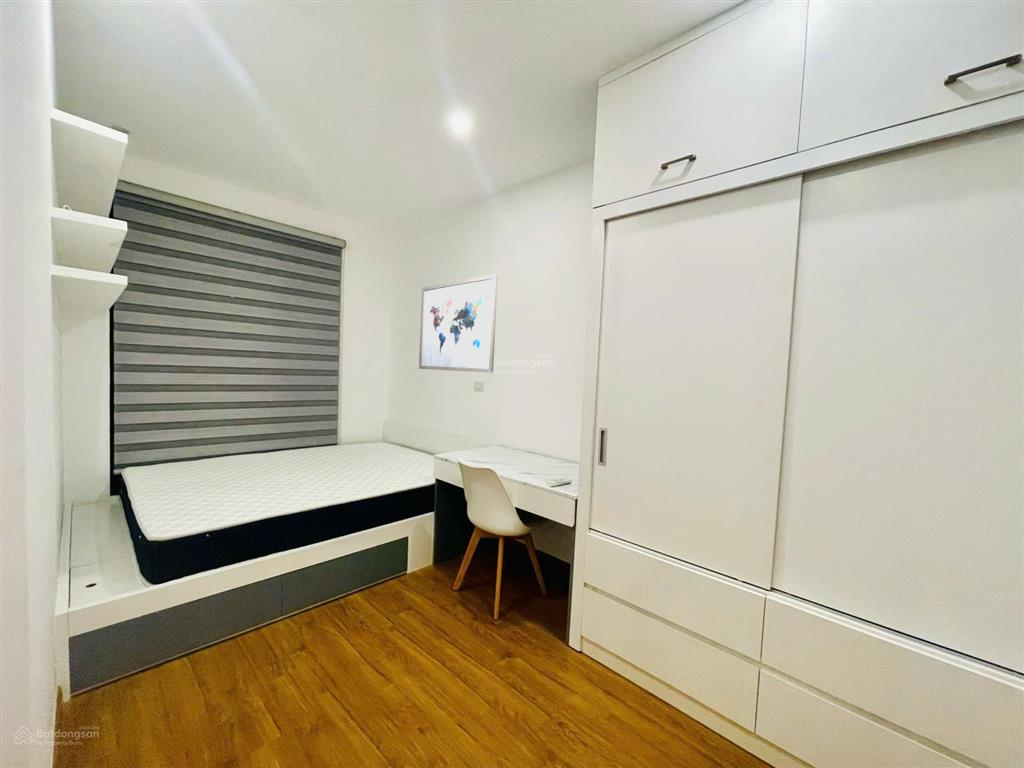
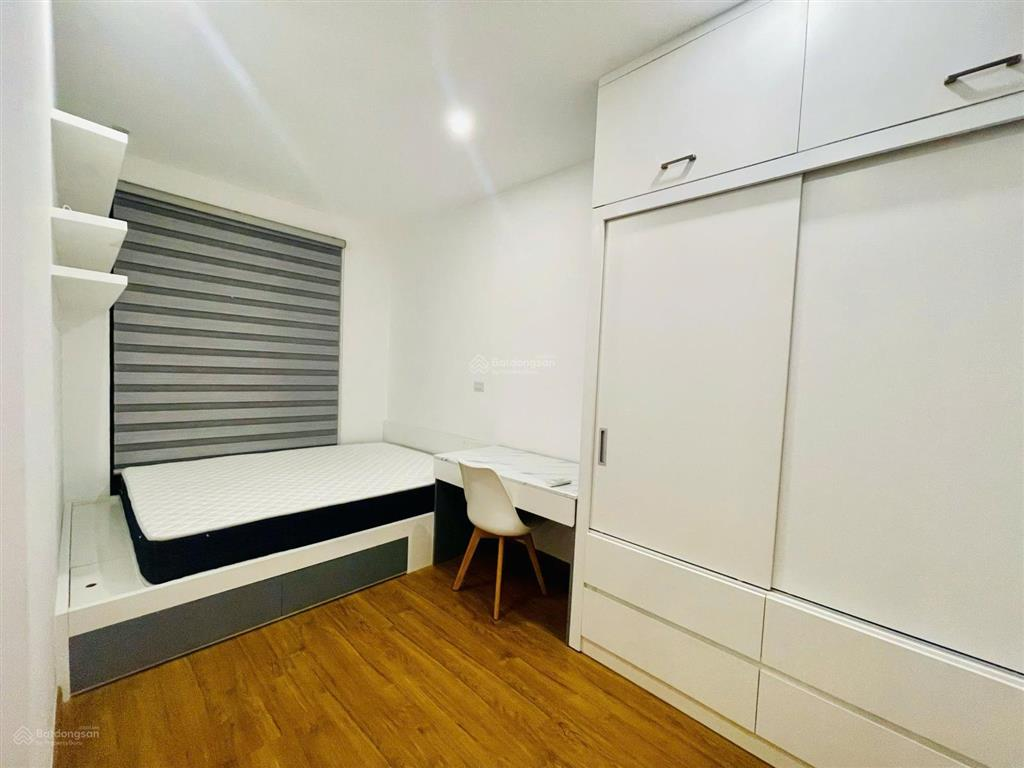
- wall art [418,273,499,374]
